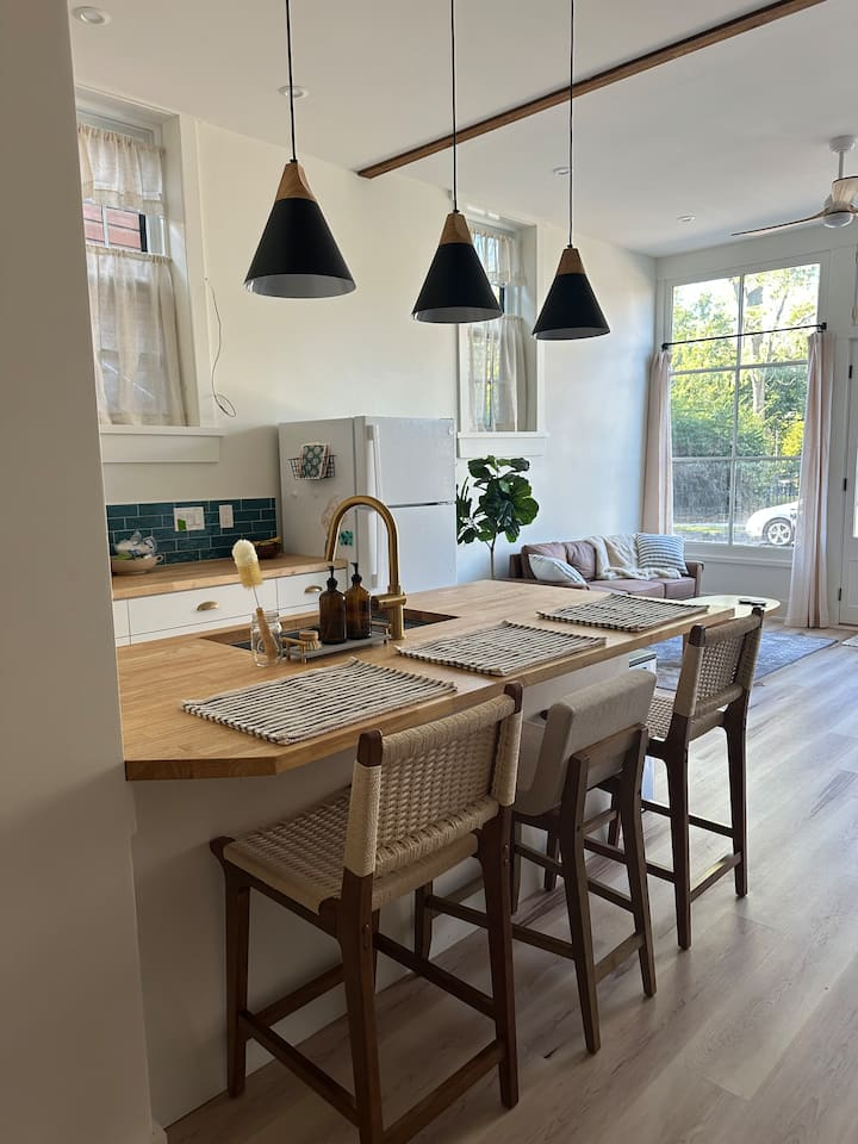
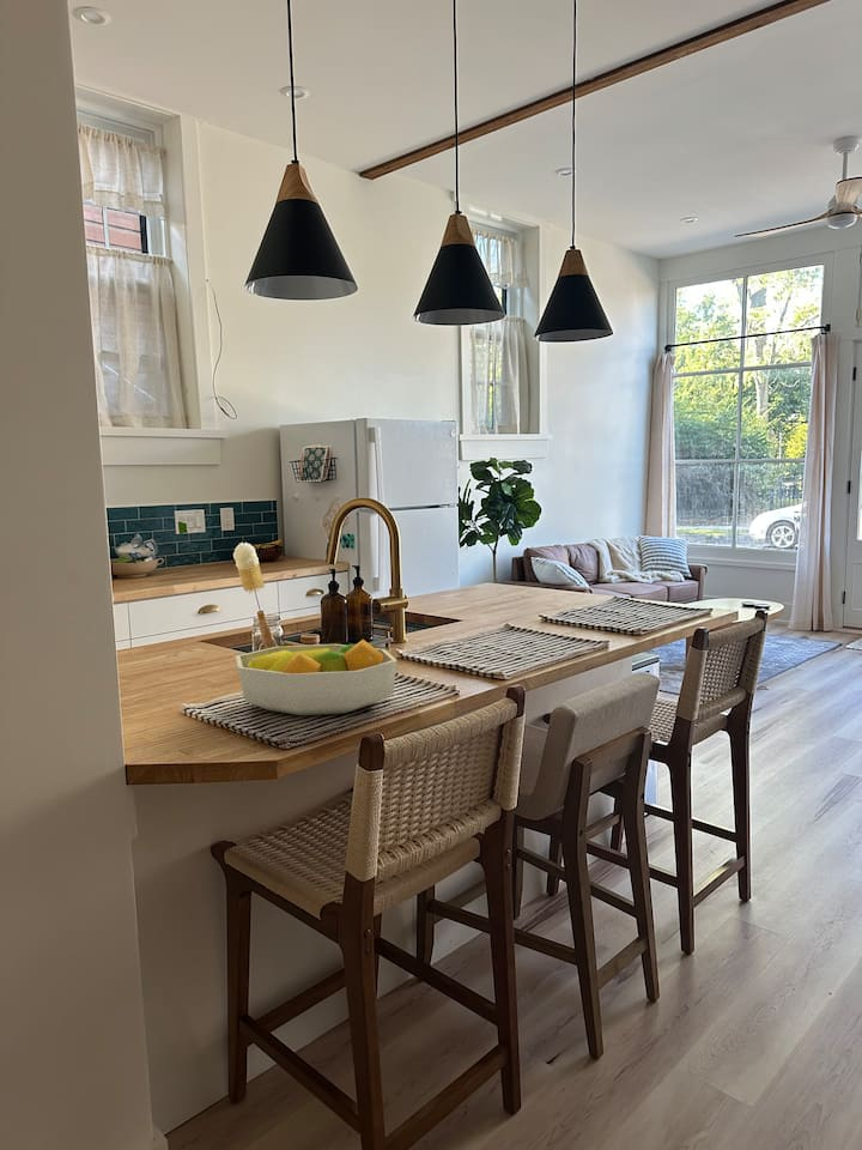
+ fruit bowl [235,638,399,716]
